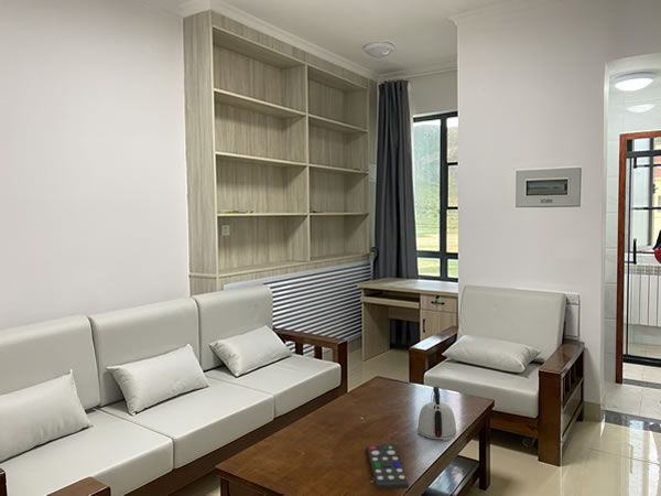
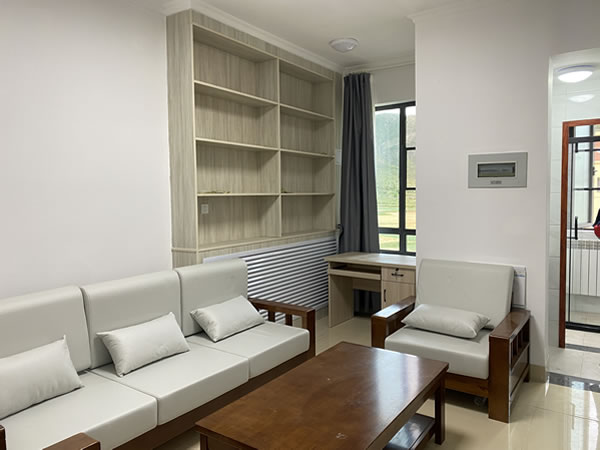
- remote control [366,443,410,490]
- kettle [416,386,457,442]
